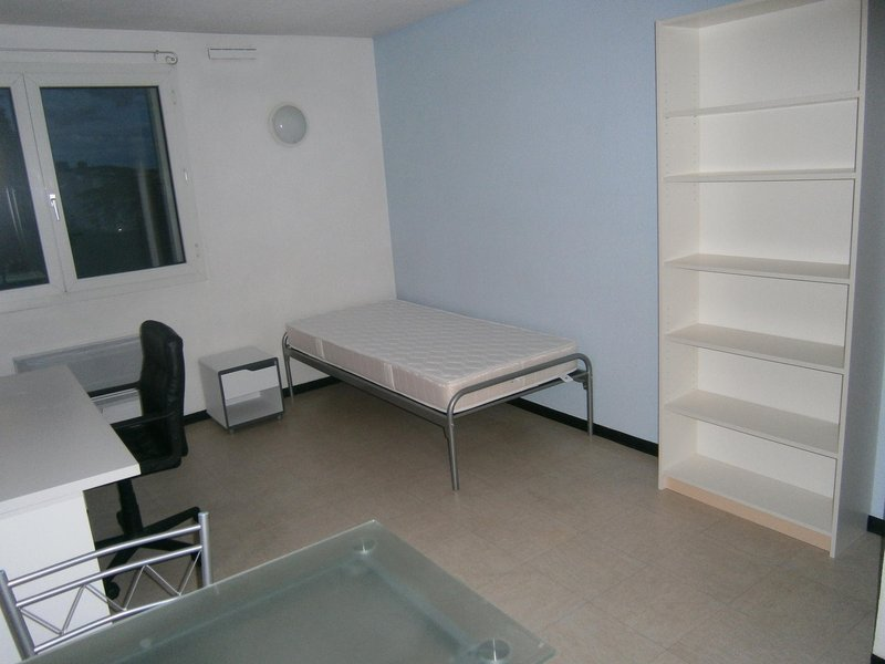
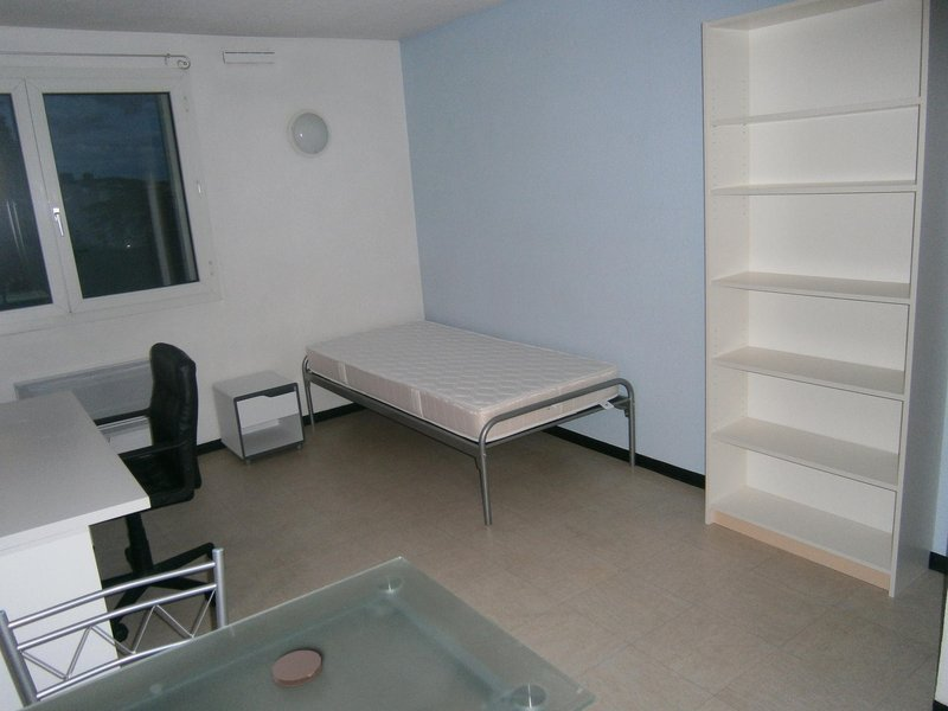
+ coaster [271,649,324,687]
